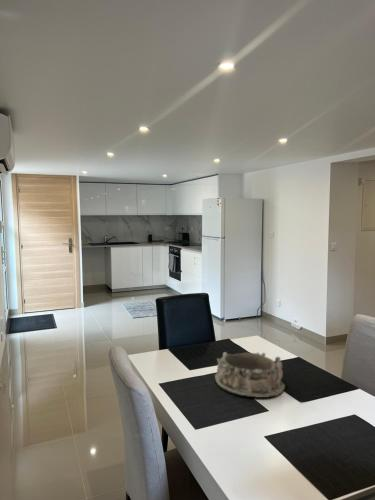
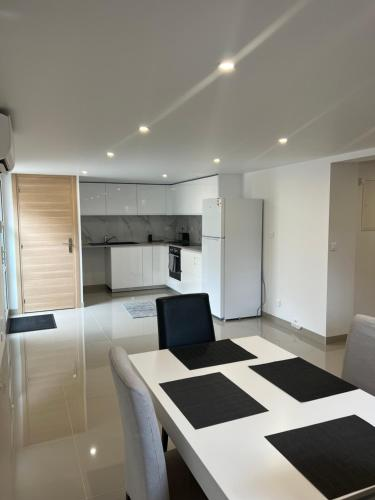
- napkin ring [214,351,286,399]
